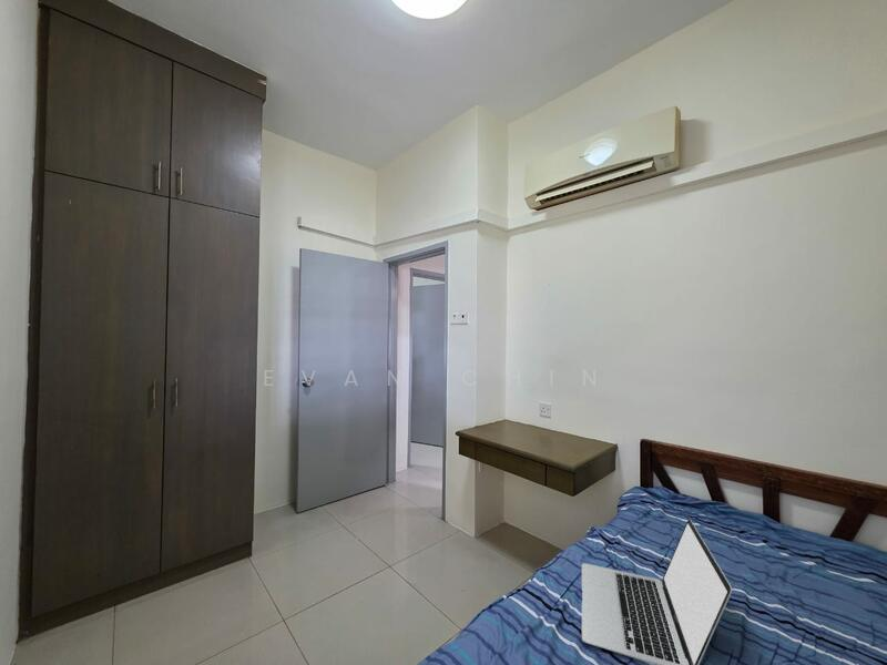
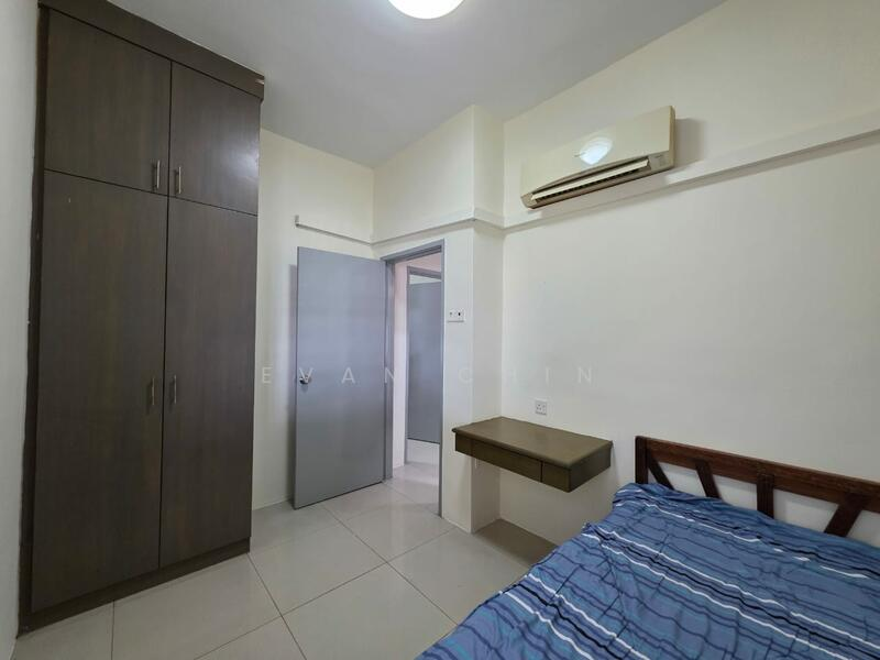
- laptop [581,518,733,665]
